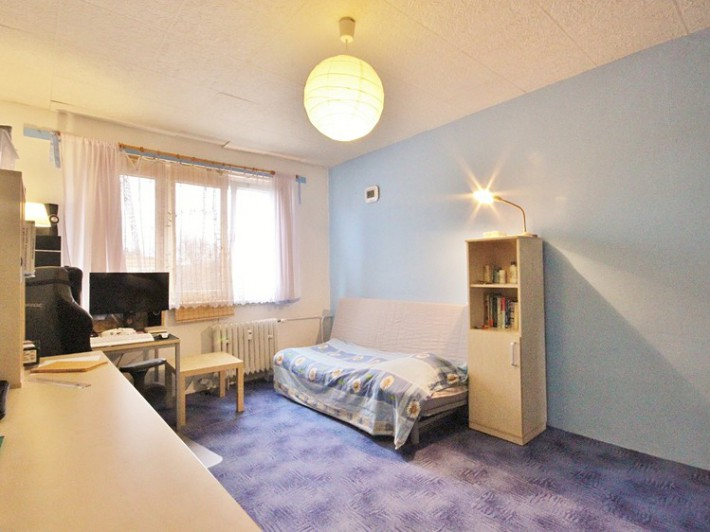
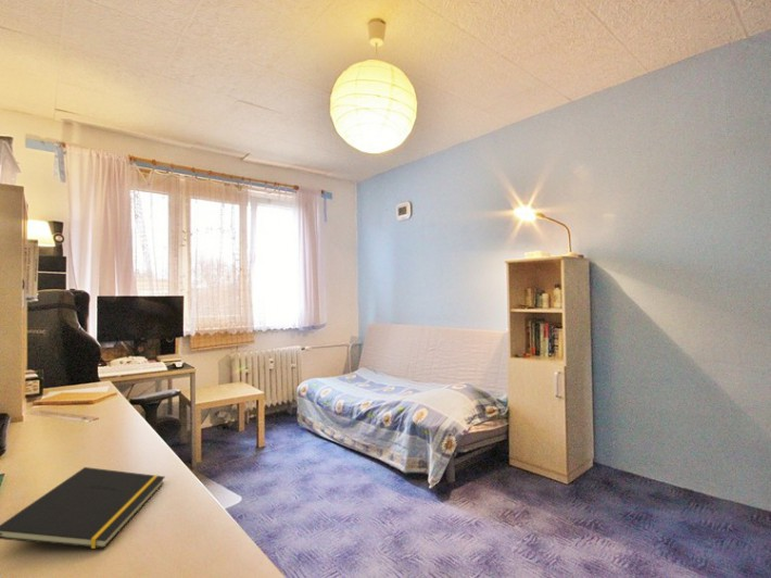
+ notepad [0,466,166,550]
